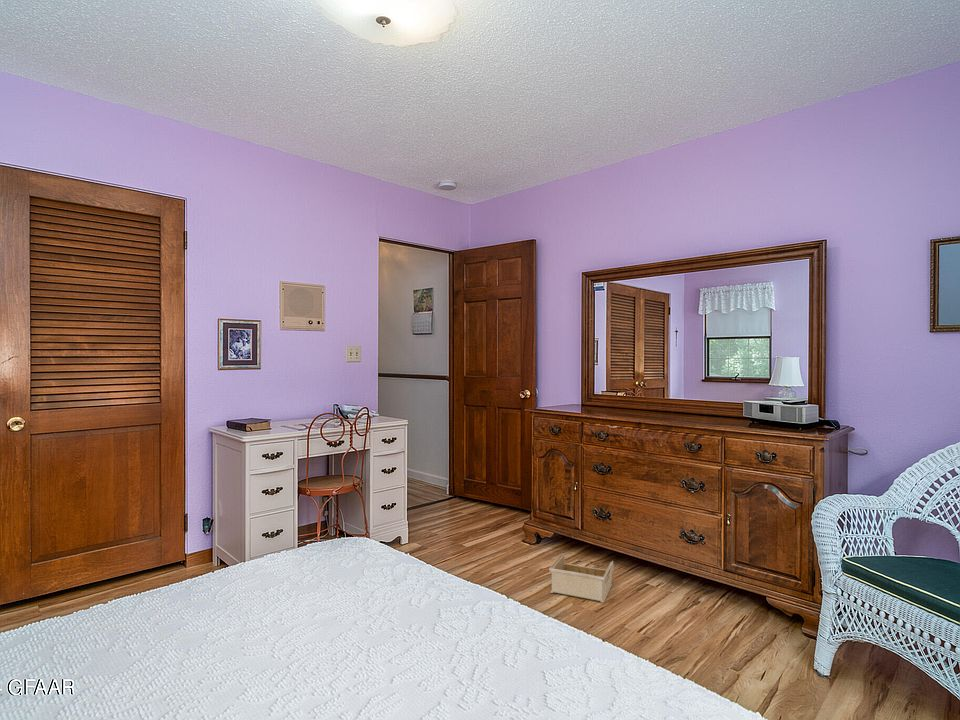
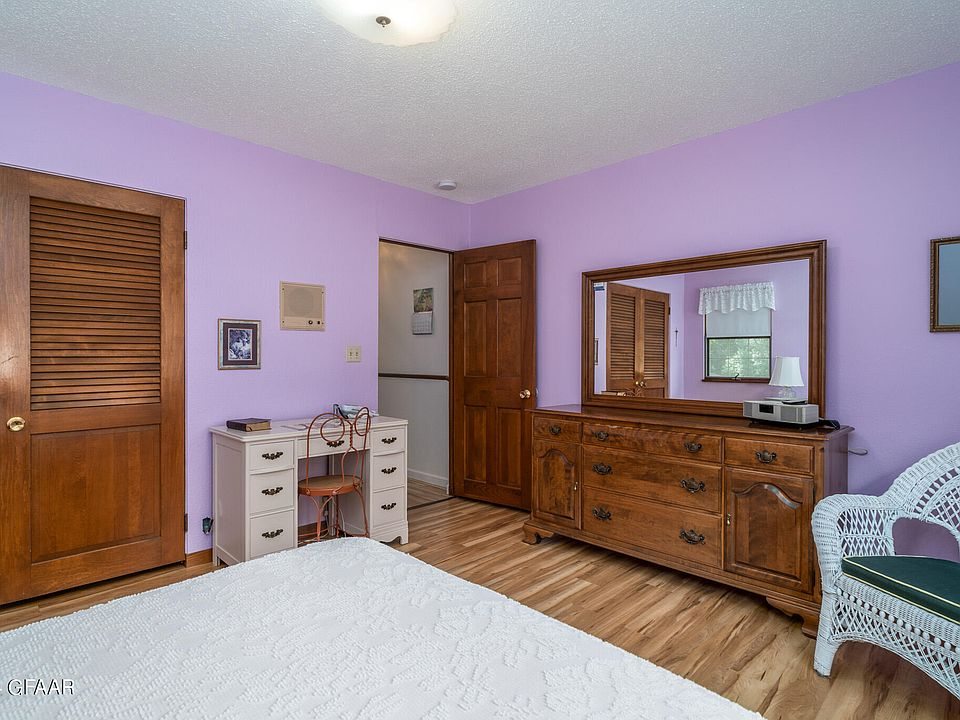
- storage bin [549,552,614,604]
